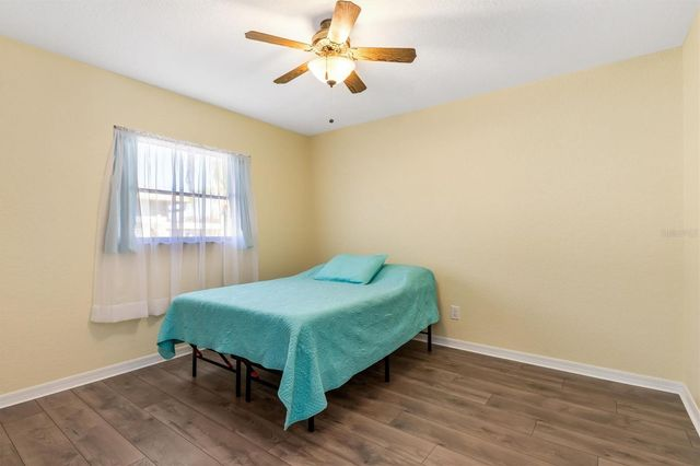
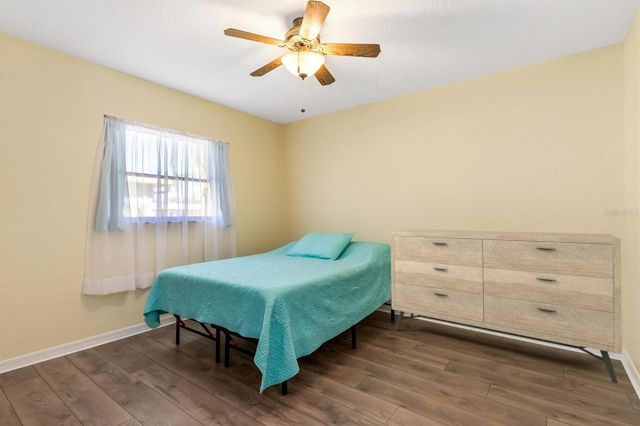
+ dresser [389,228,623,384]
